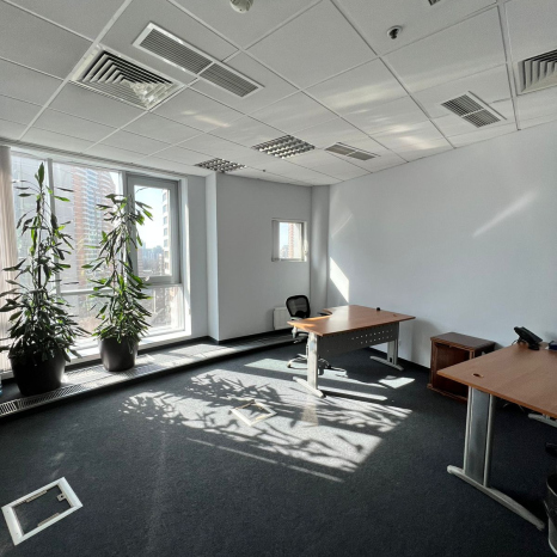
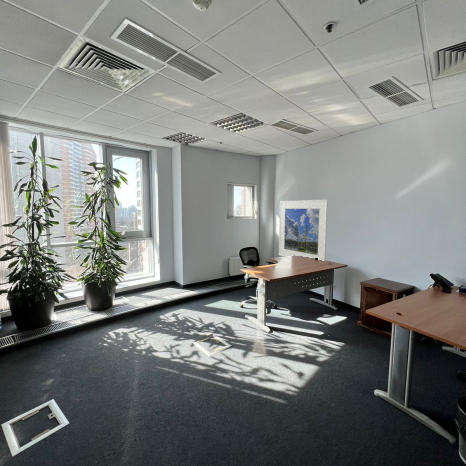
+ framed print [278,199,329,262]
